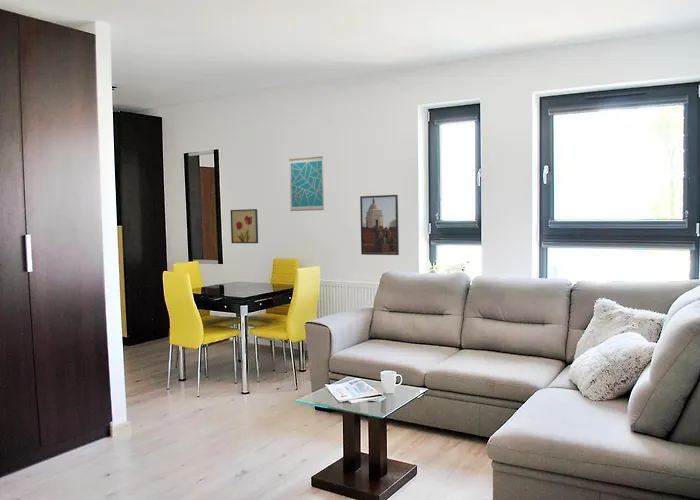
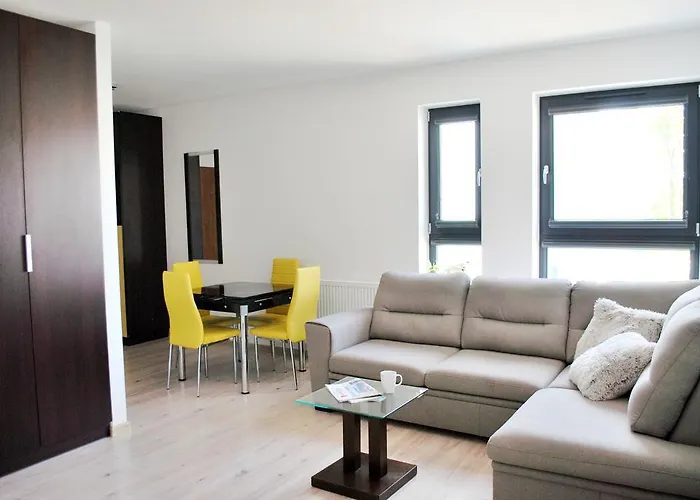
- wall art [288,155,326,212]
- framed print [359,194,400,256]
- wall art [230,208,259,244]
